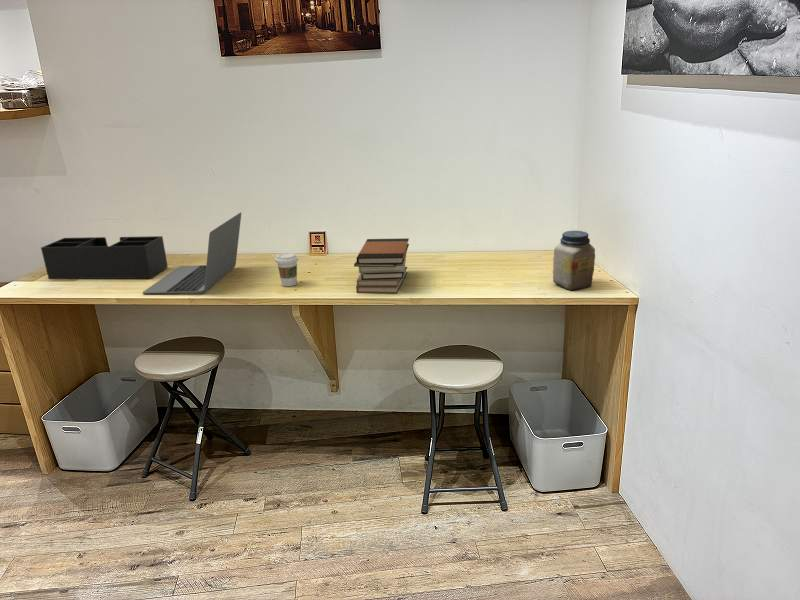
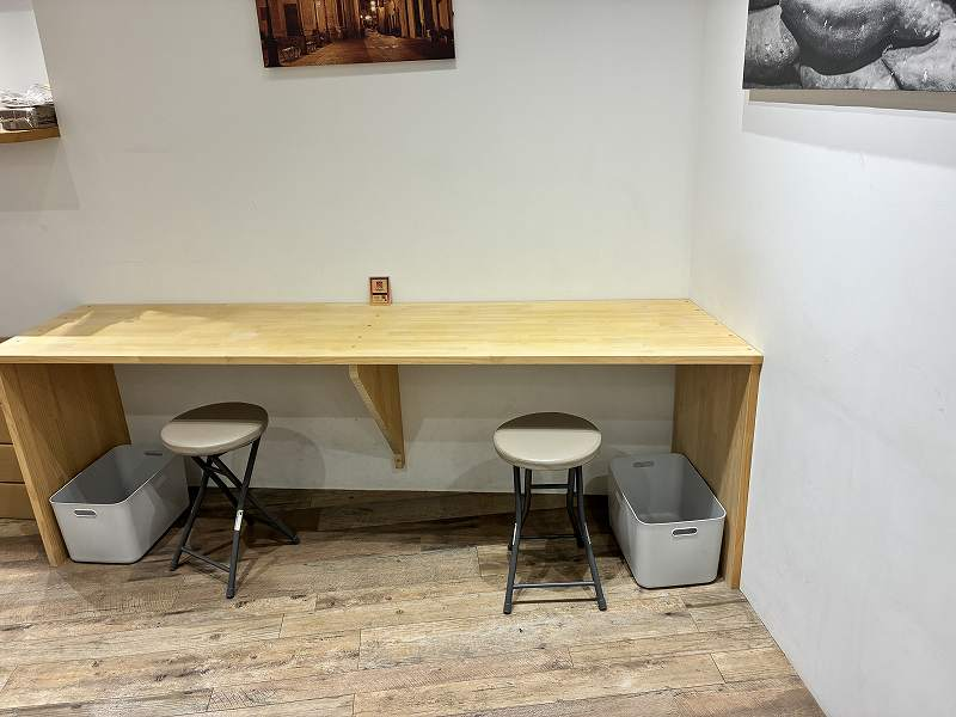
- desk organizer [40,235,169,280]
- laptop [142,212,242,295]
- jar [552,230,596,292]
- book stack [353,237,410,294]
- coffee cup [274,252,299,287]
